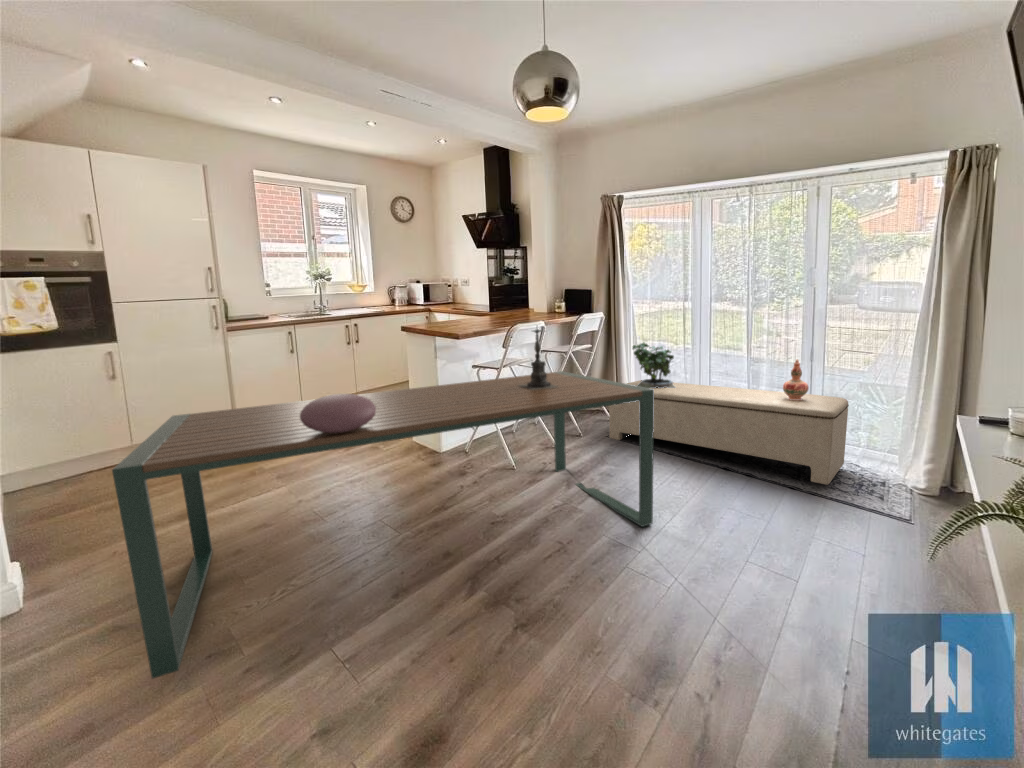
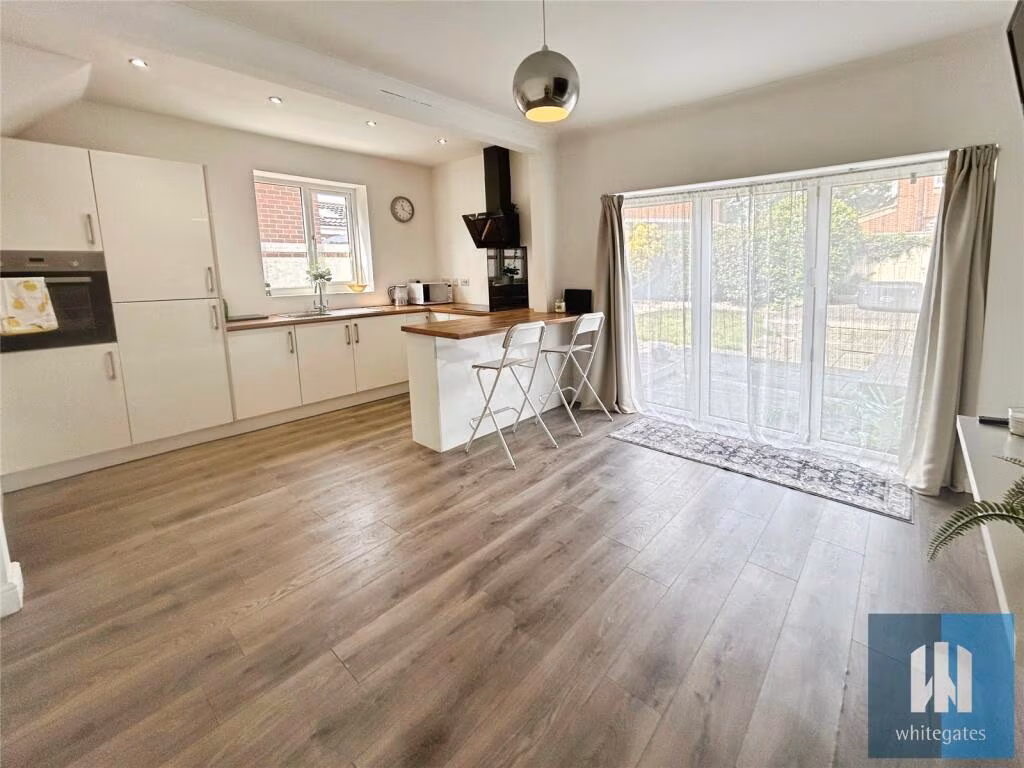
- dining table [111,370,654,680]
- bench [608,379,850,486]
- potted plant [631,339,676,388]
- decorative vase [782,358,810,400]
- candle holder [517,326,559,390]
- decorative bowl [300,393,376,433]
